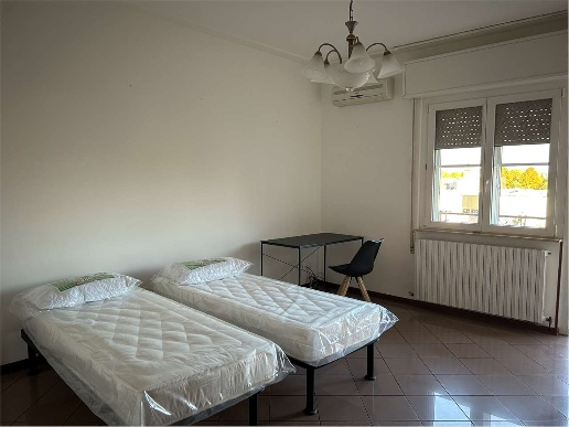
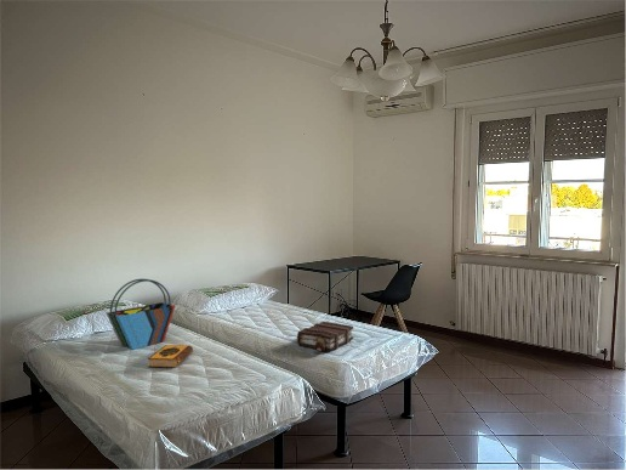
+ tote bag [106,278,176,351]
+ hardback book [147,344,194,369]
+ book [296,321,354,352]
